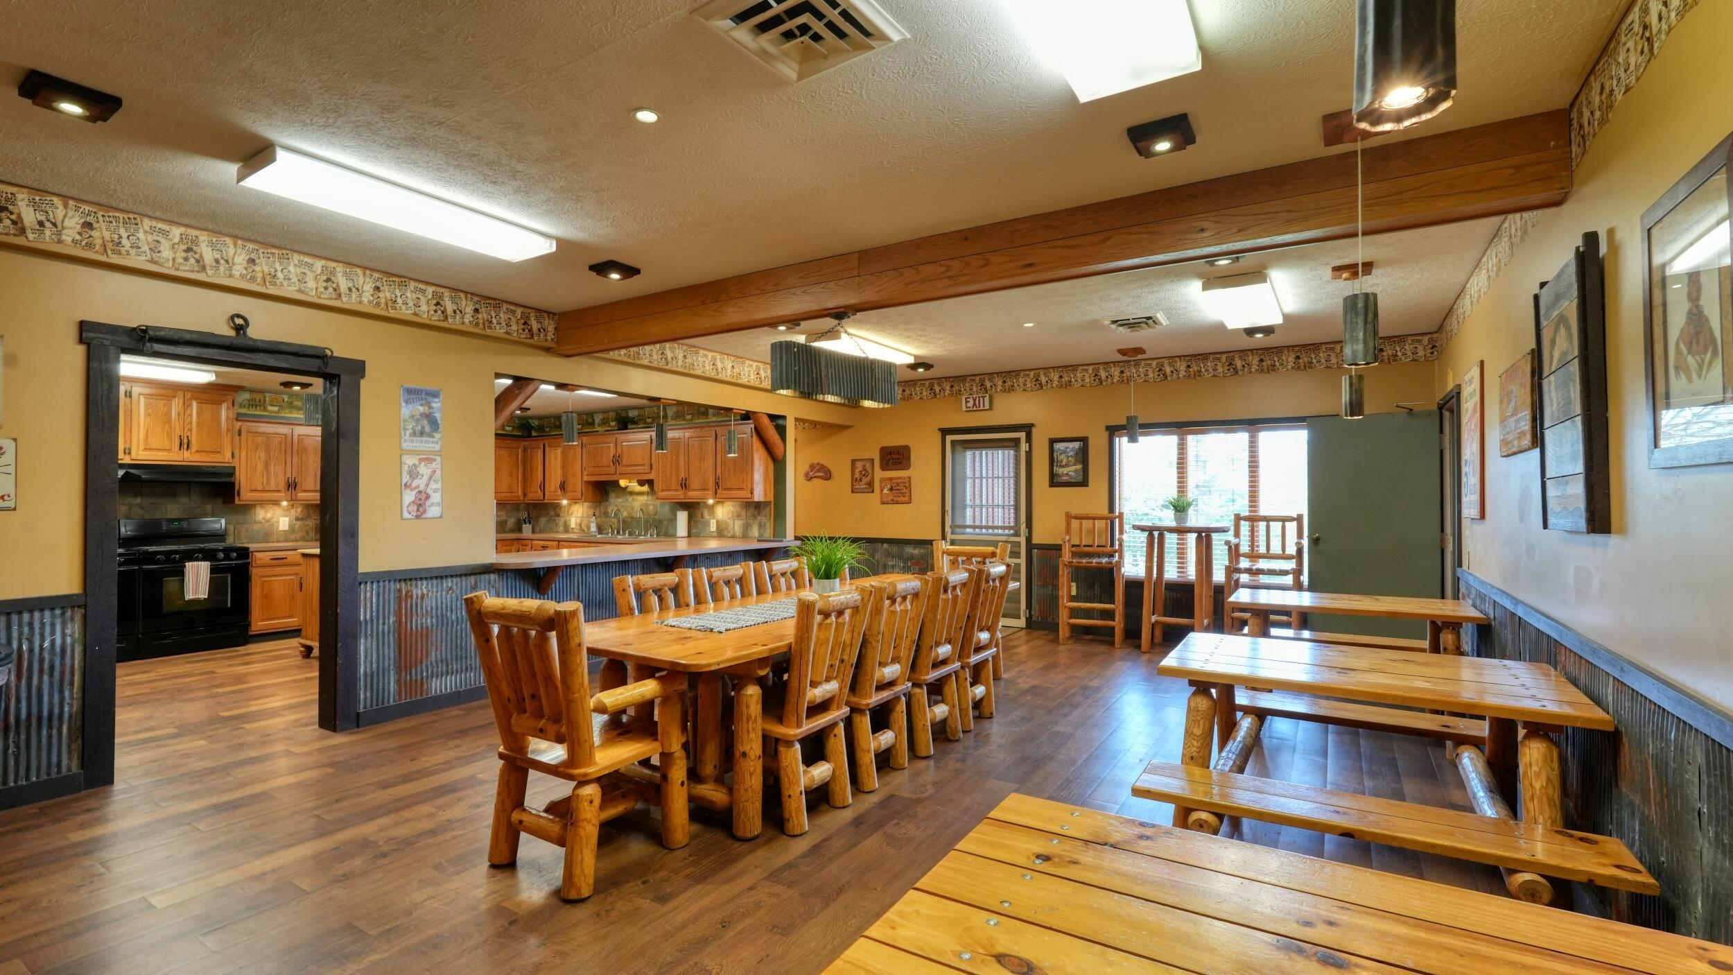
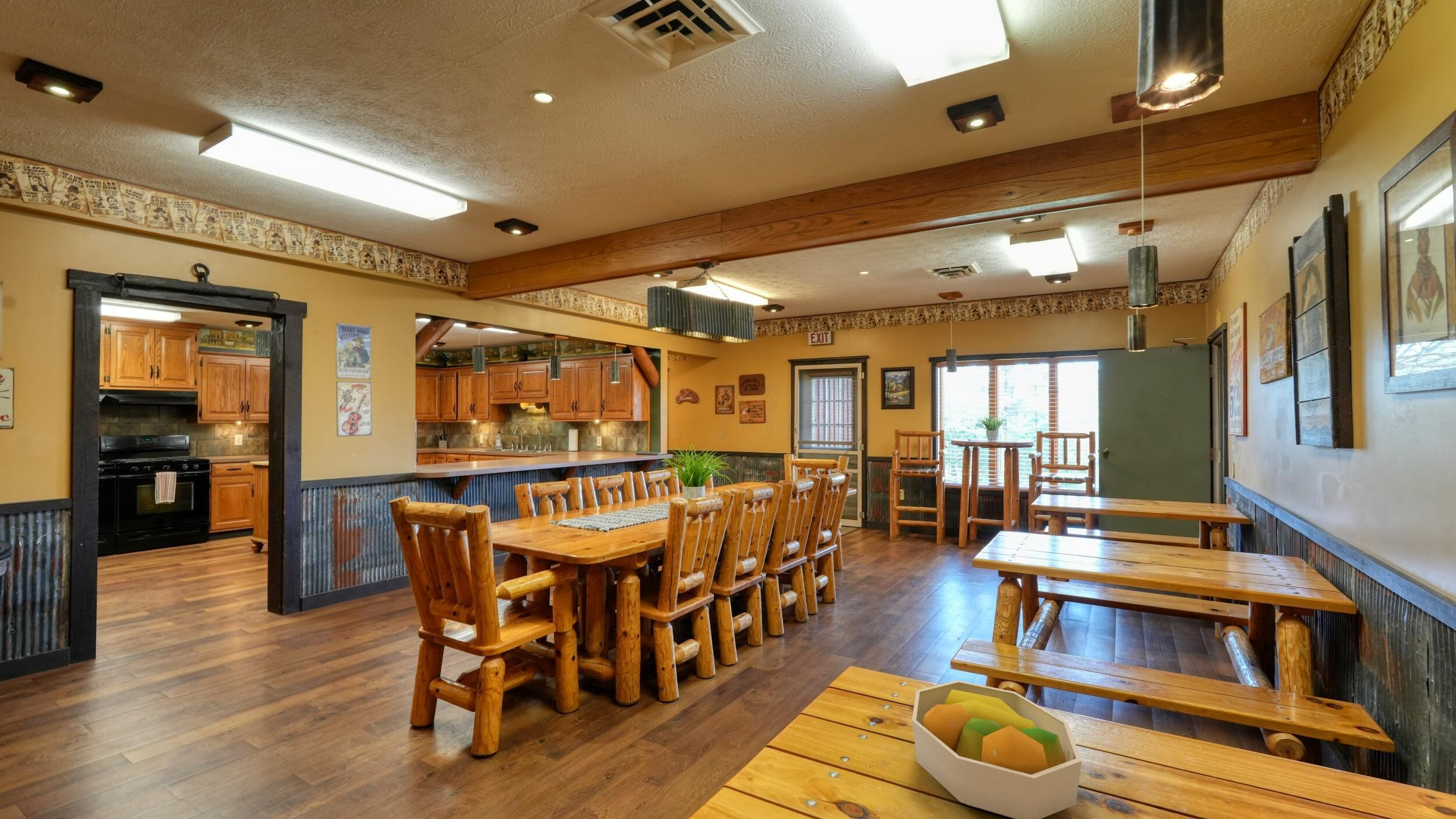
+ fruit bowl [911,680,1082,819]
